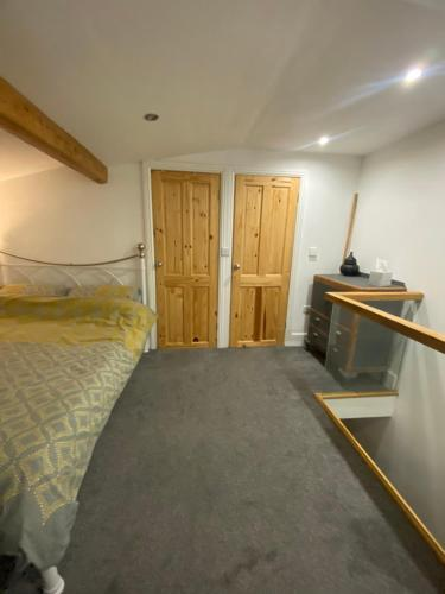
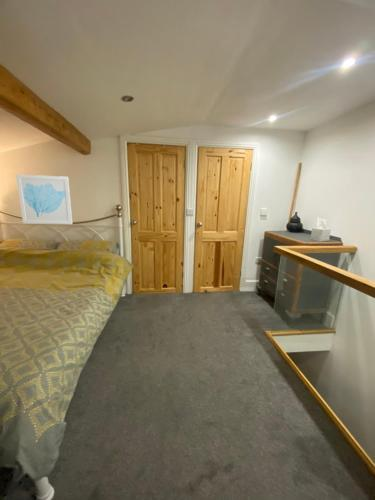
+ wall art [15,174,73,225]
